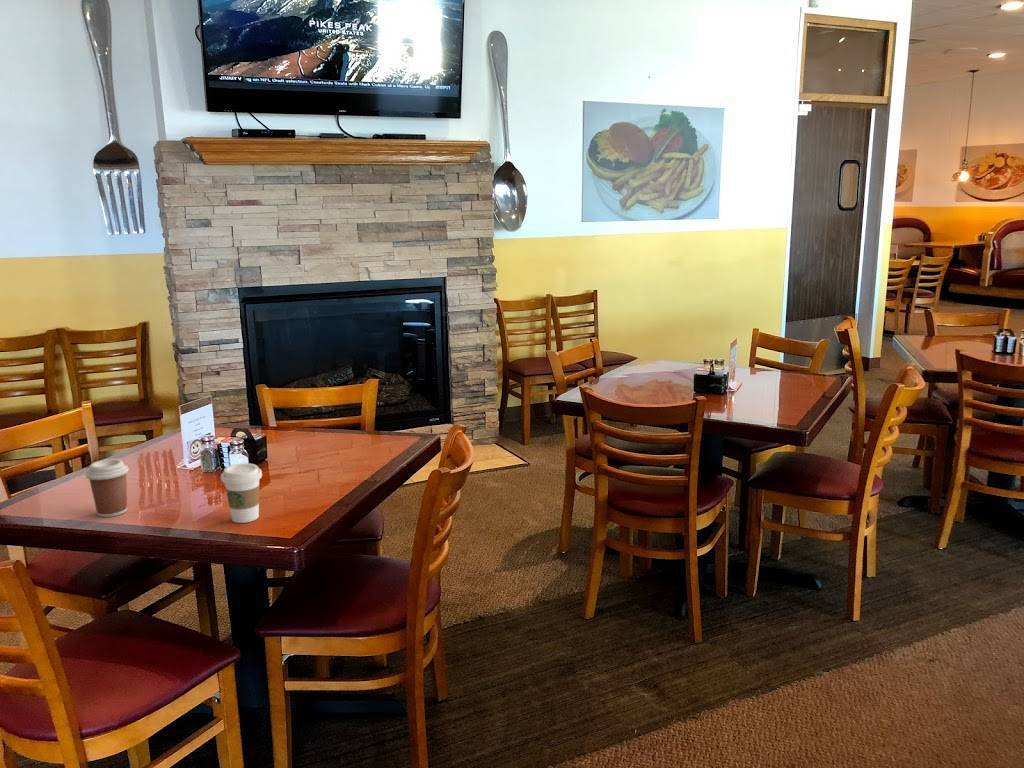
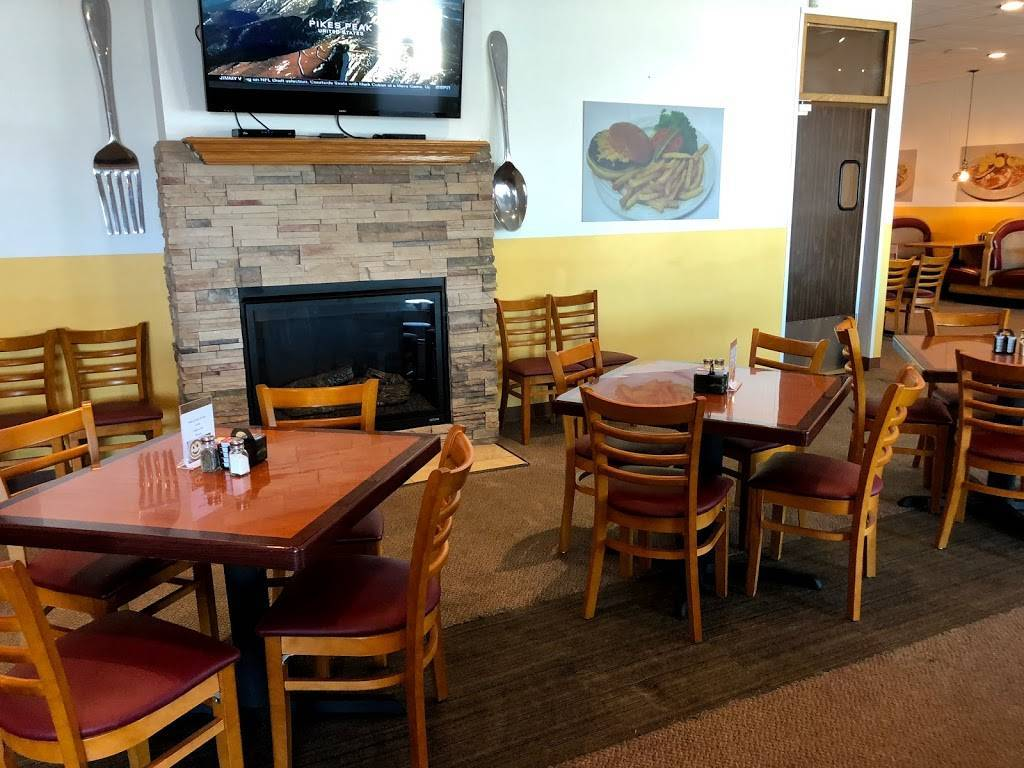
- coffee cup [220,462,263,524]
- coffee cup [84,458,130,518]
